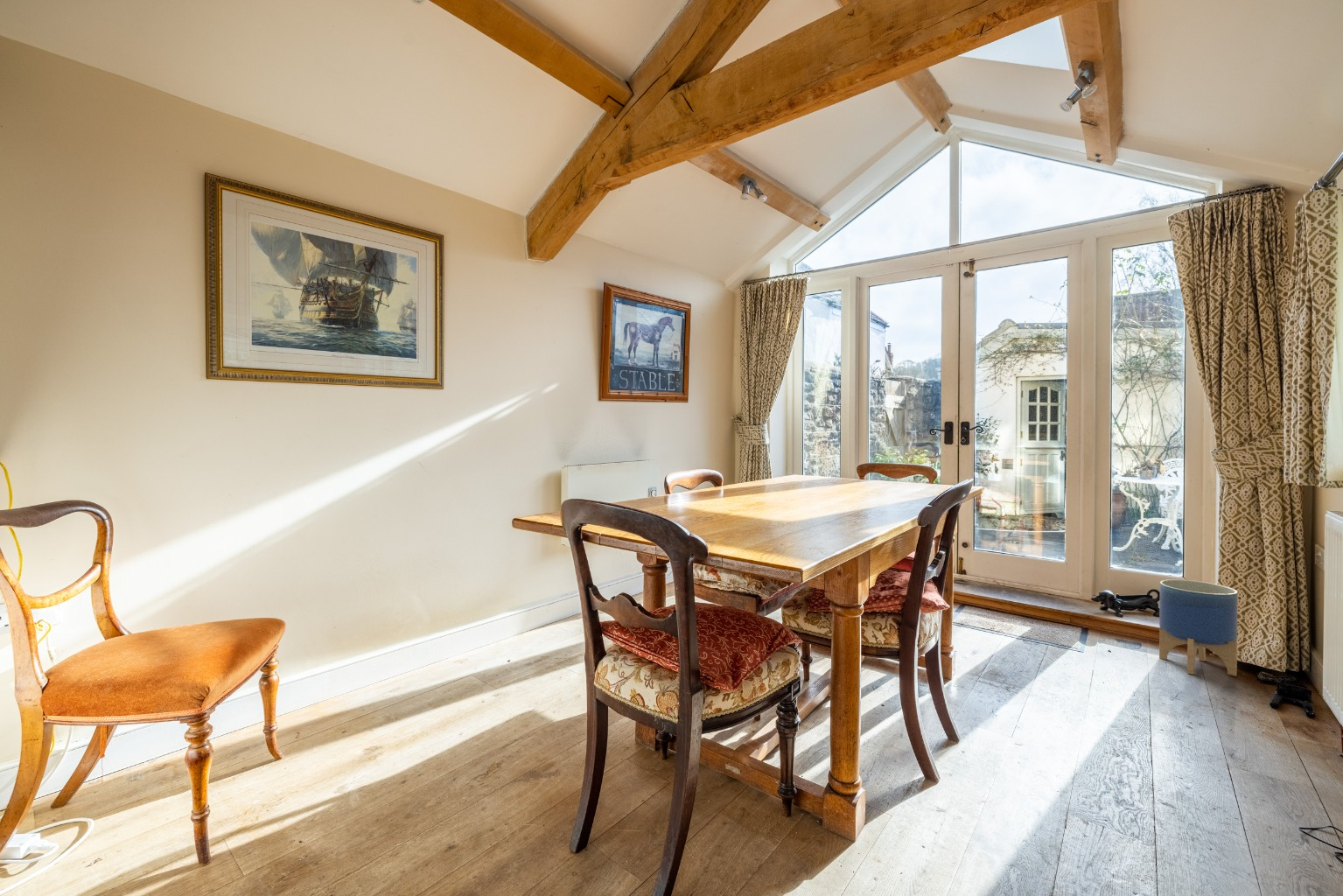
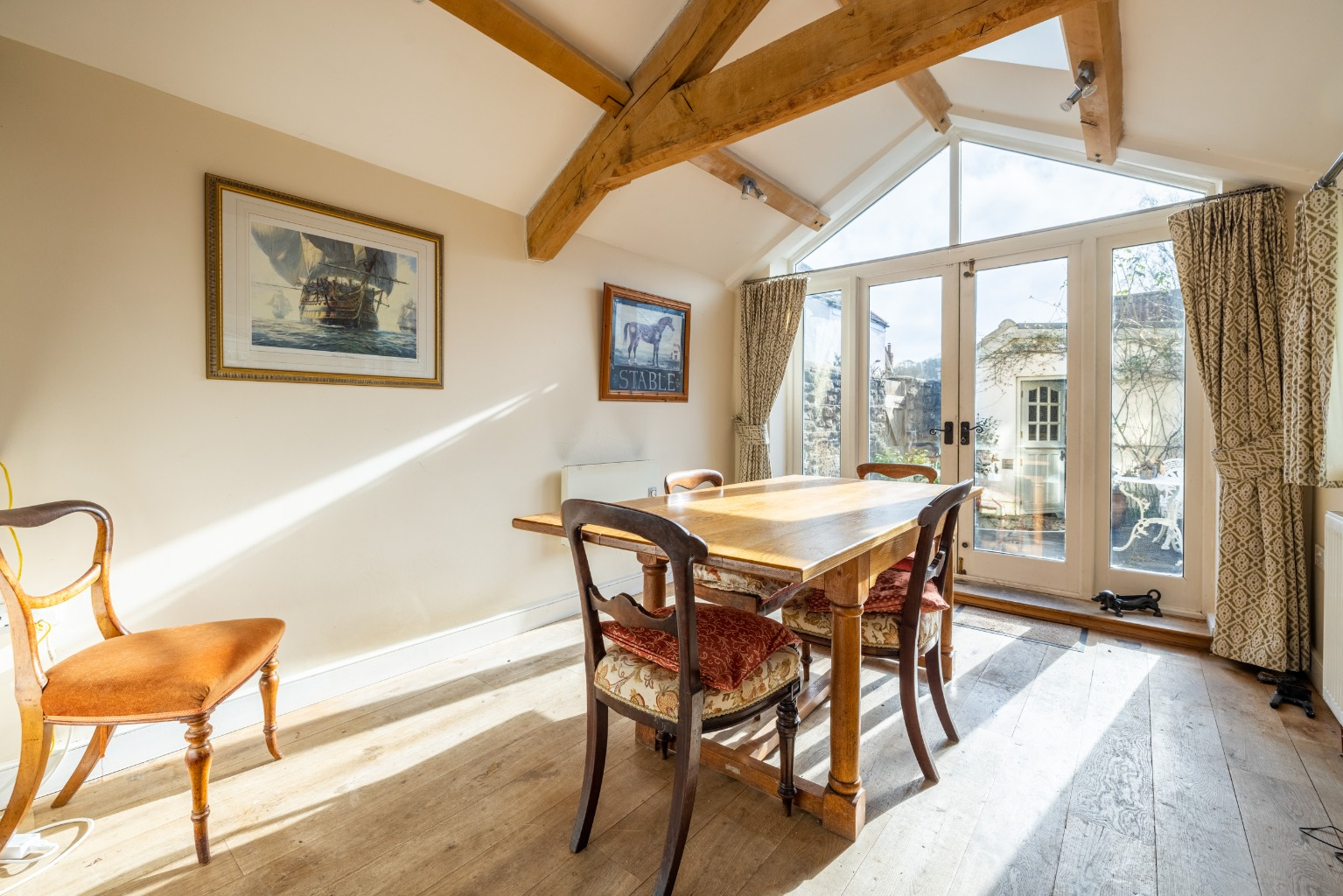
- planter [1158,578,1239,677]
